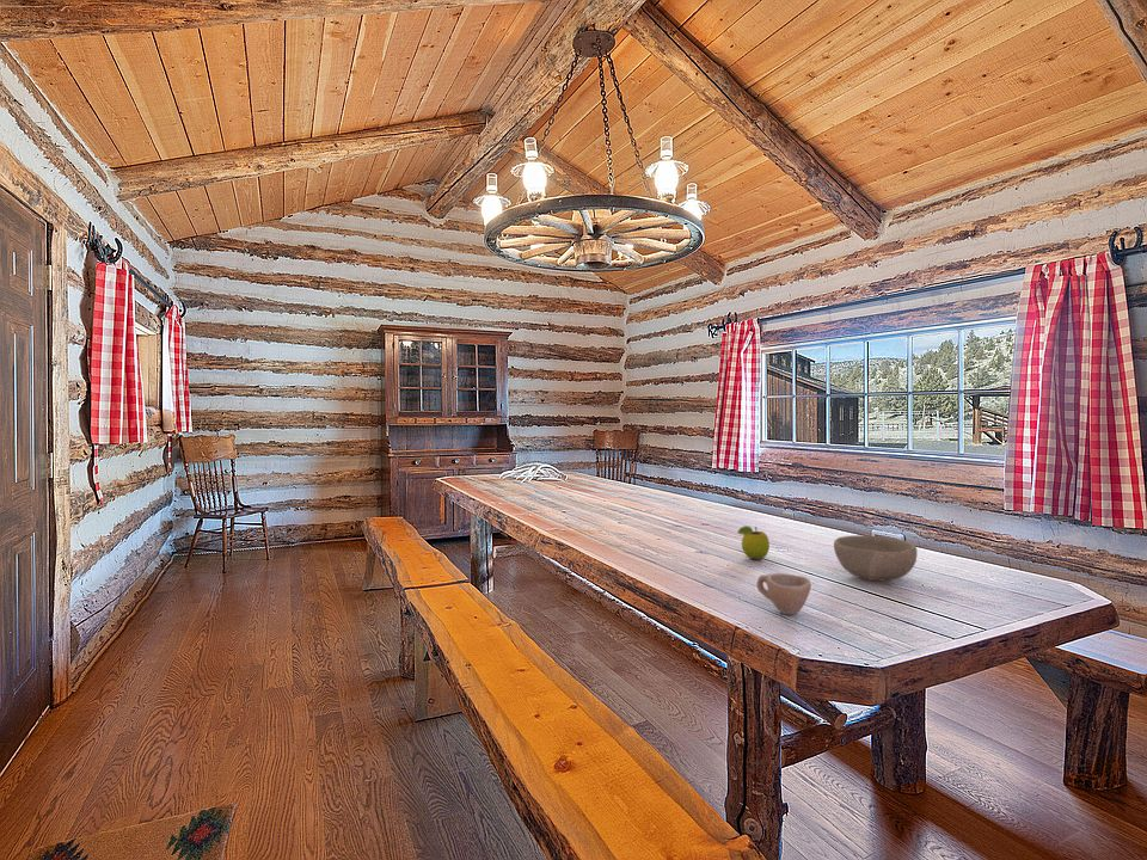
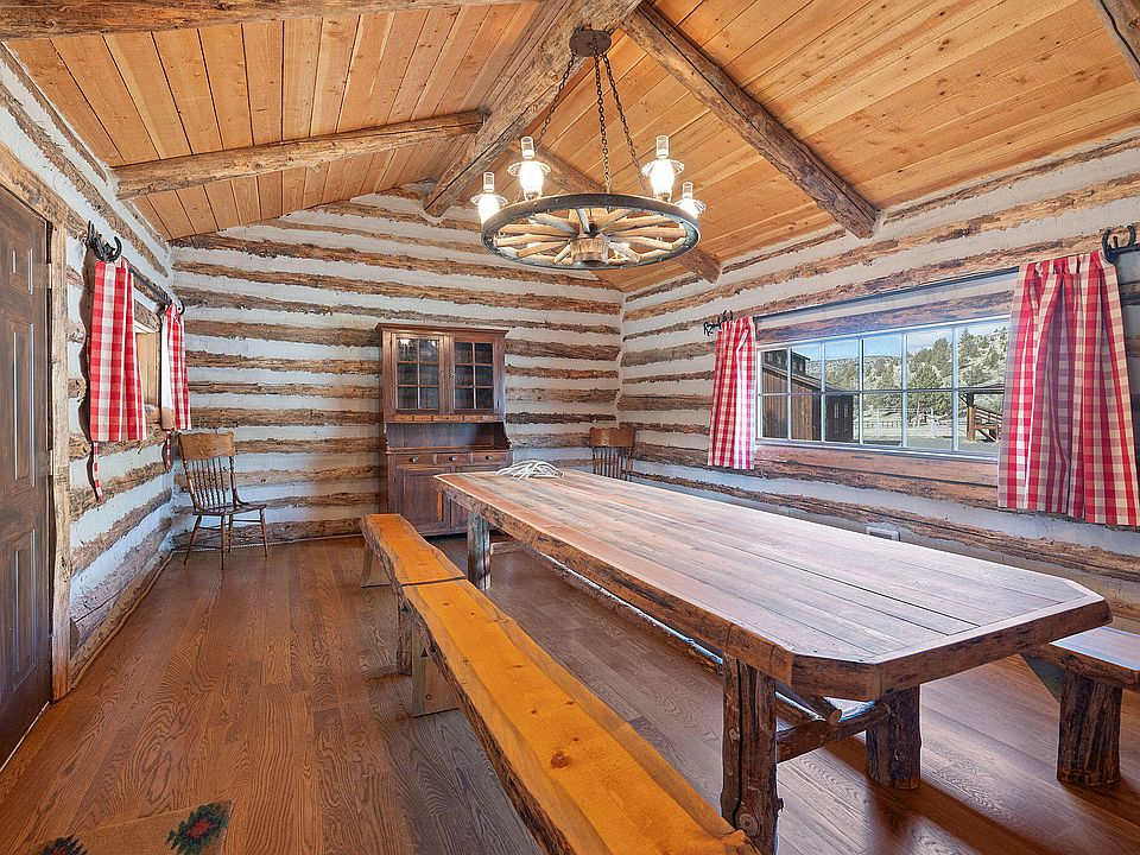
- fruit [736,524,771,560]
- cup [755,572,812,615]
- bowl [833,534,919,582]
